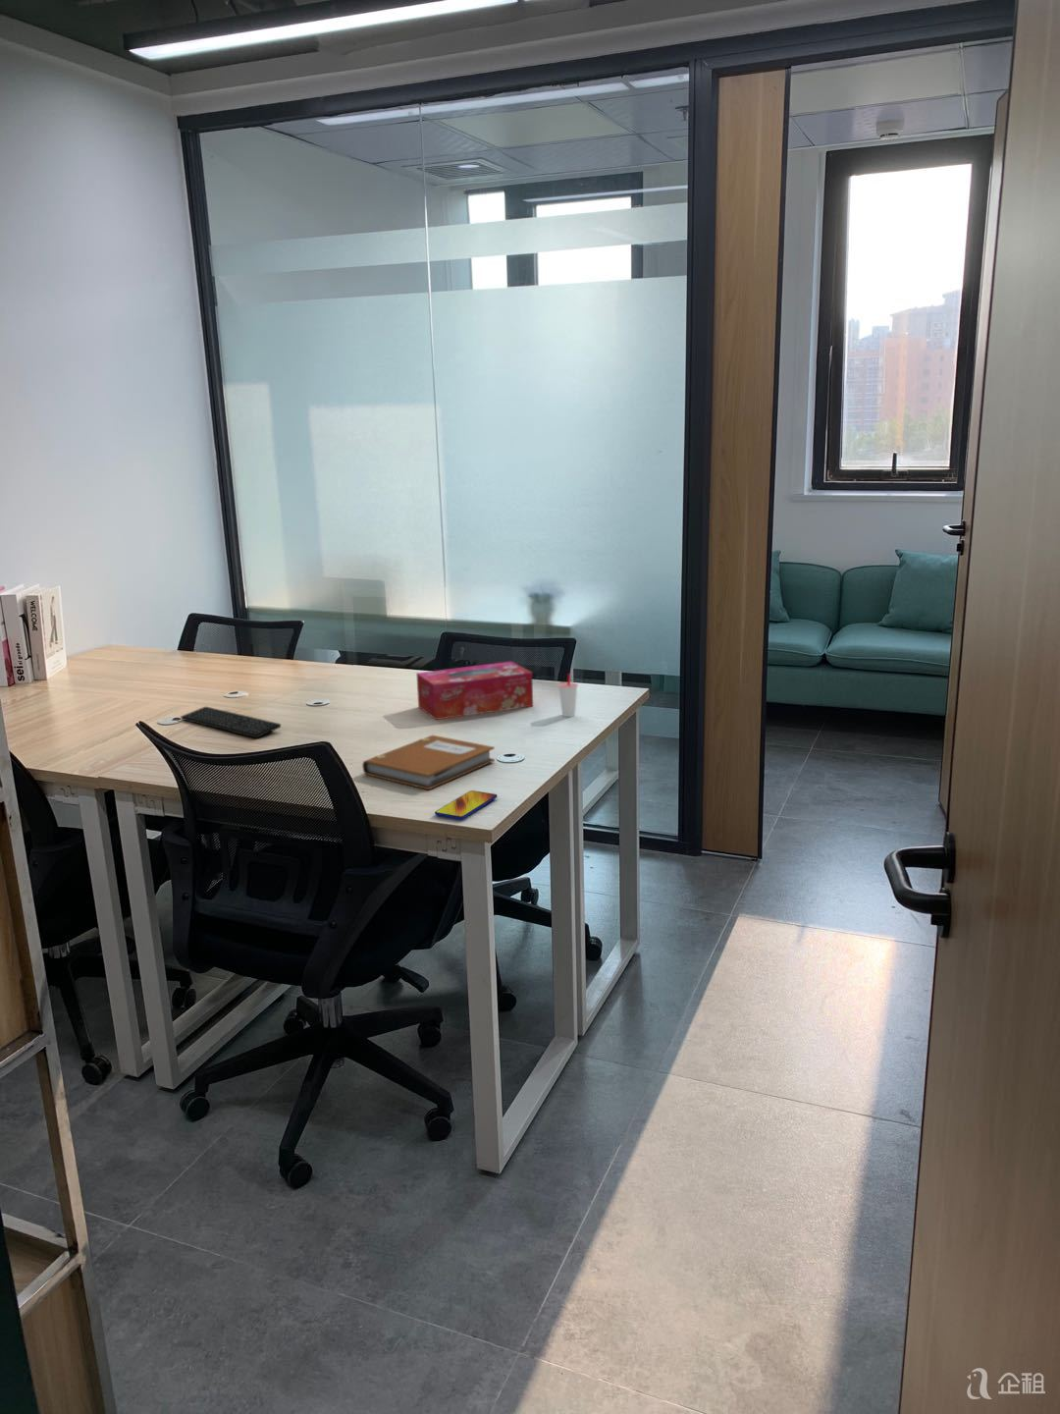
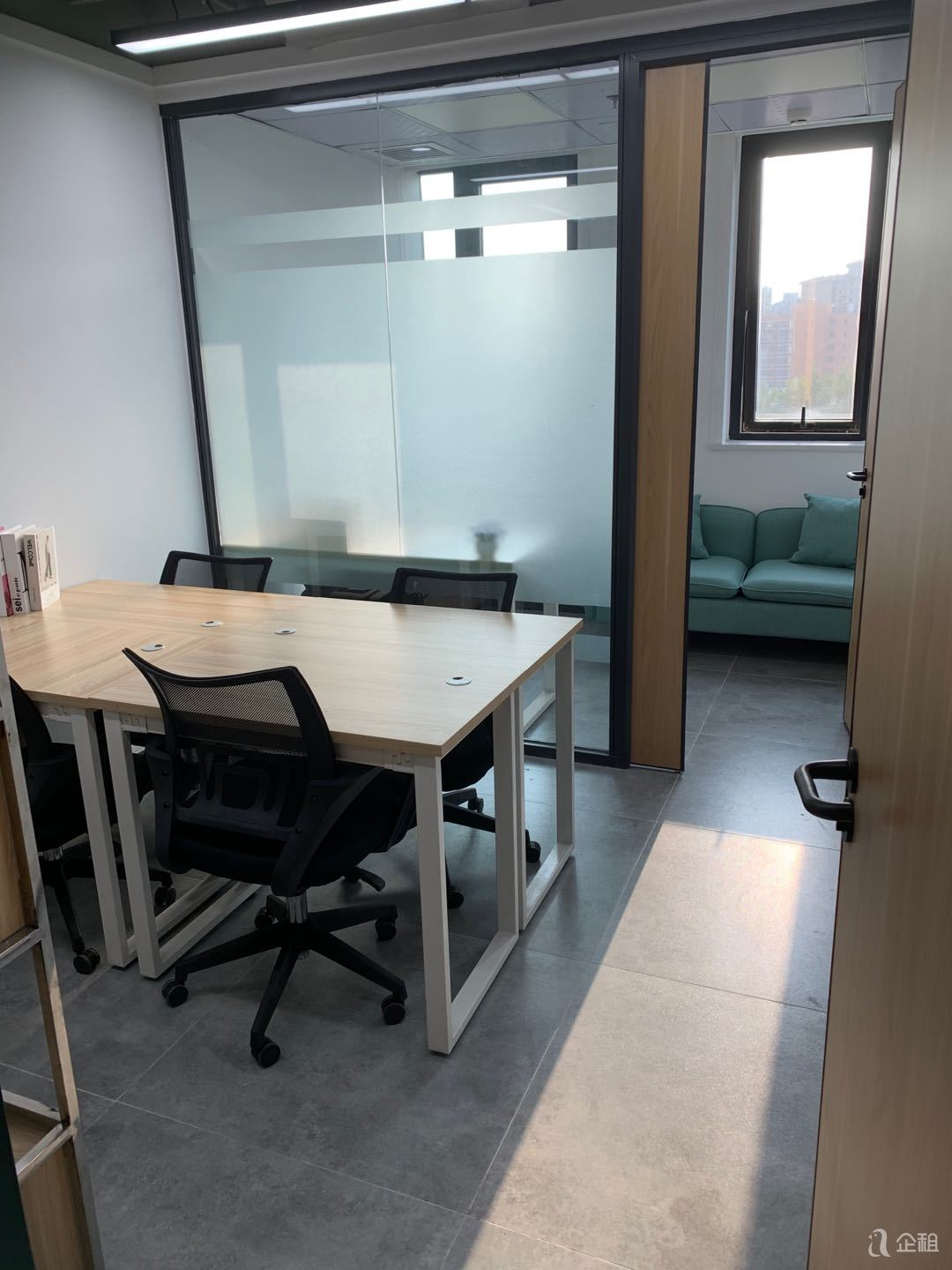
- smartphone [434,789,499,819]
- tissue box [415,661,534,720]
- cup [558,672,579,718]
- keyboard [179,705,282,739]
- notebook [361,735,495,791]
